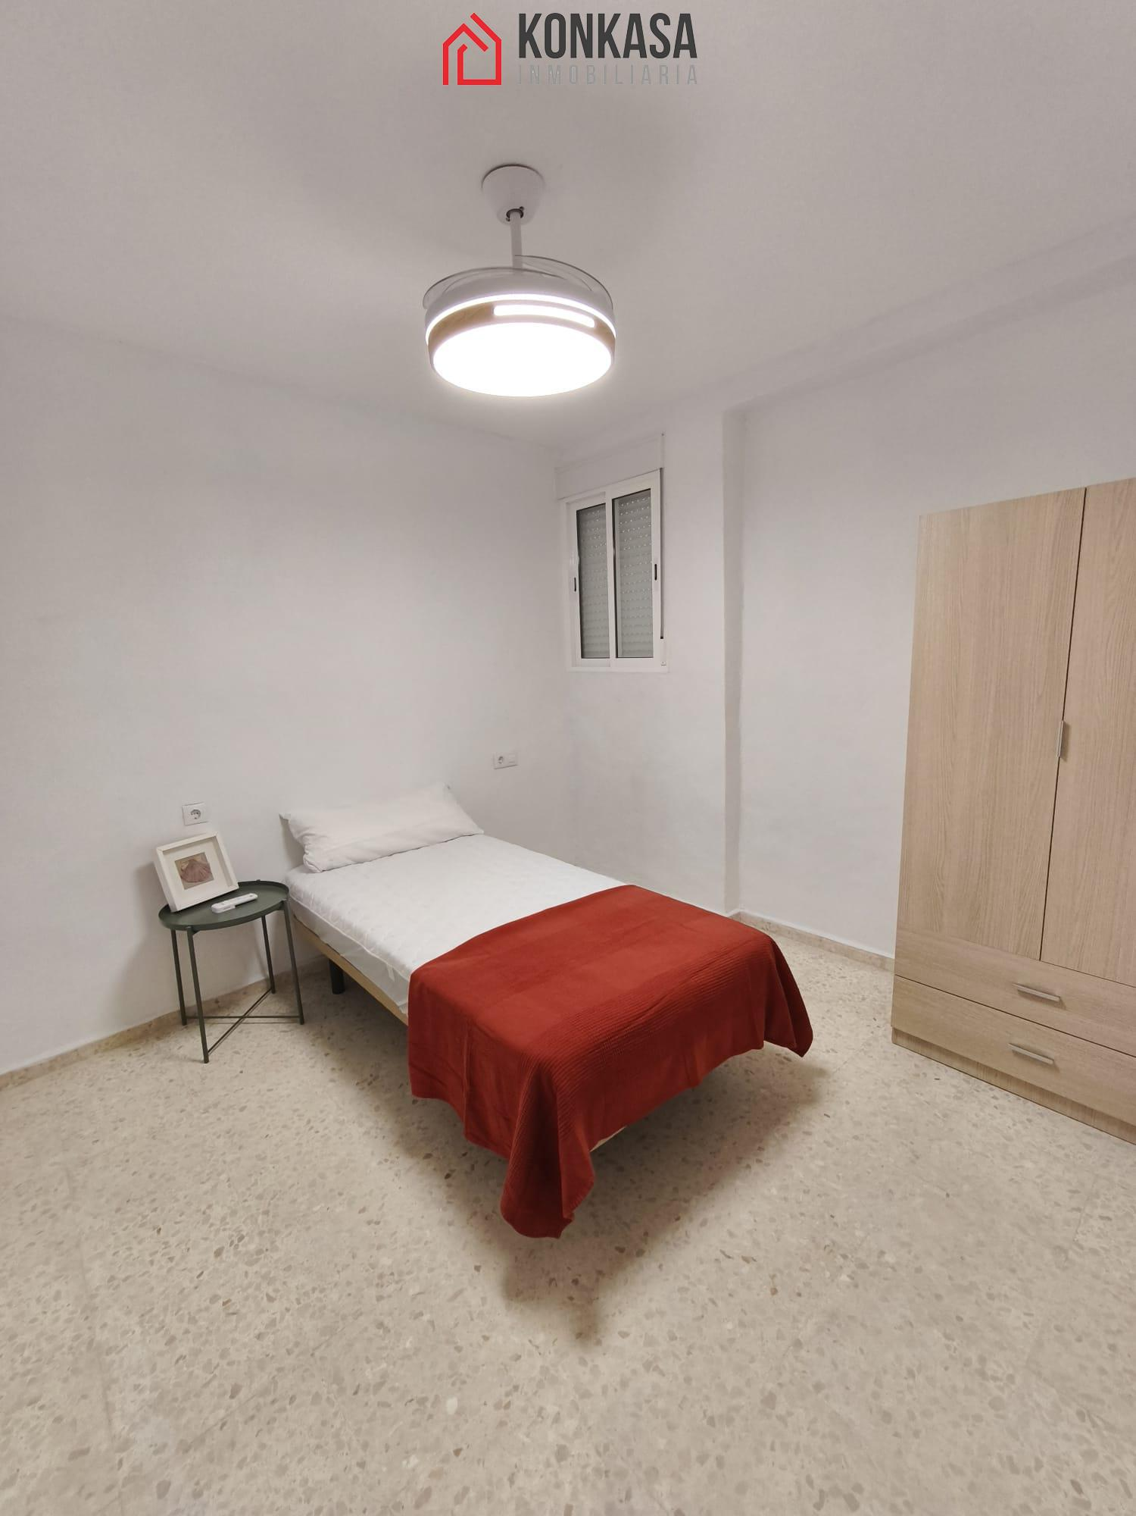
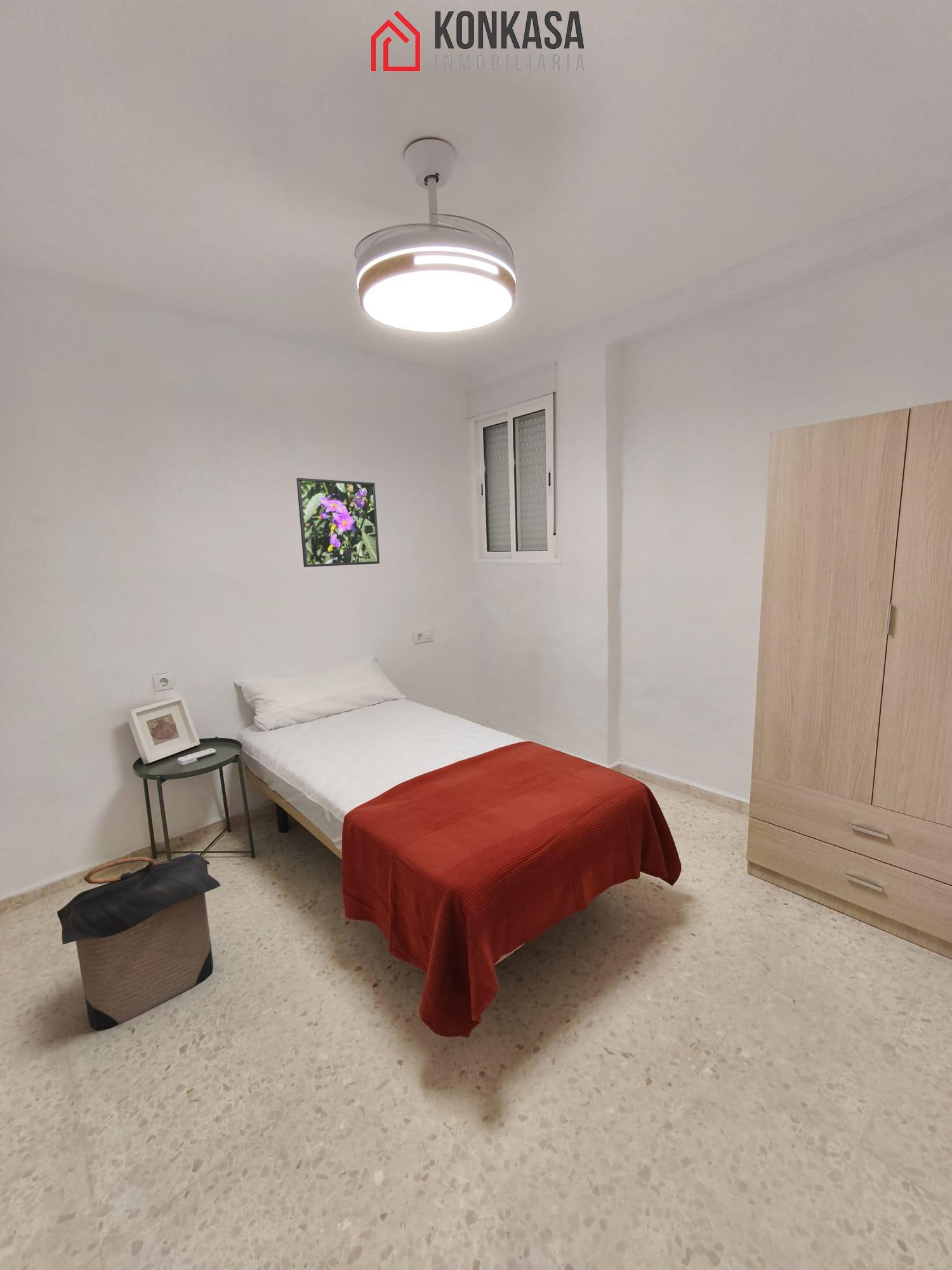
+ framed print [296,478,380,568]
+ laundry hamper [56,853,221,1032]
